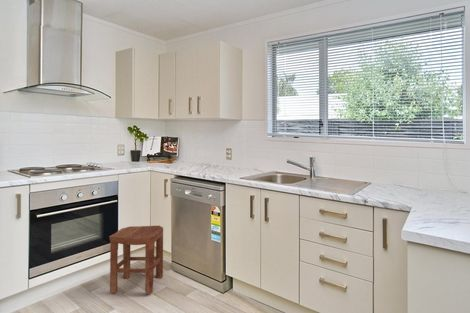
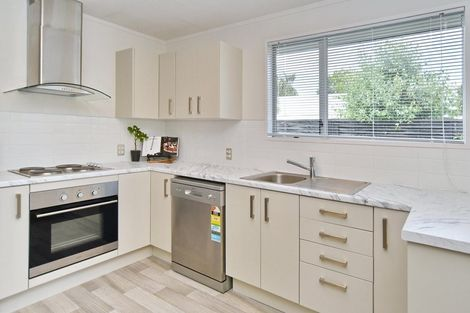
- stool [108,225,164,295]
